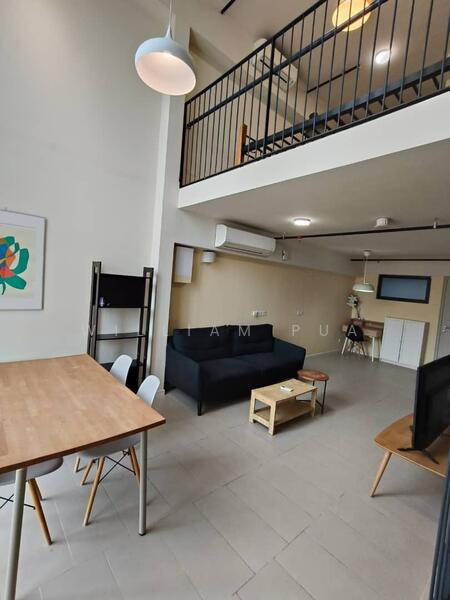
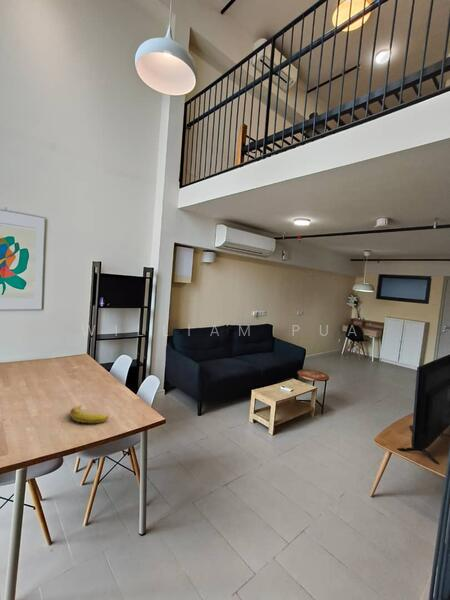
+ banana [69,404,109,424]
